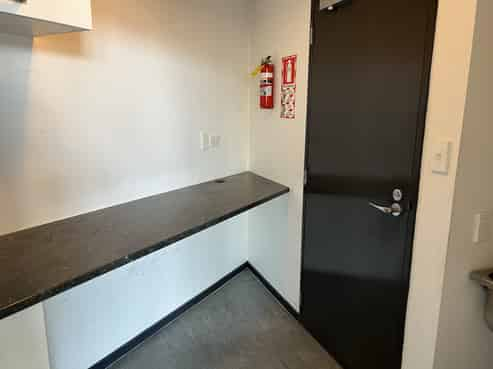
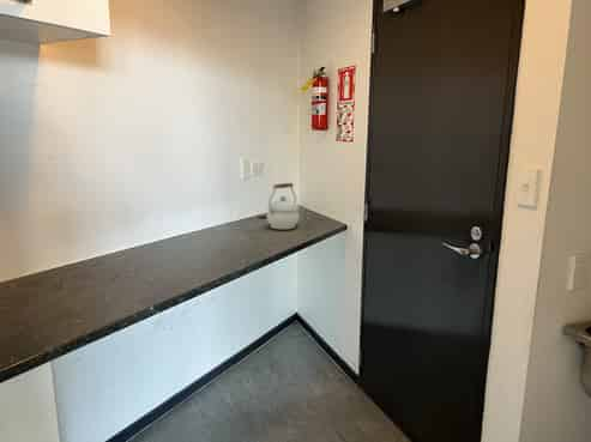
+ kettle [266,182,301,230]
